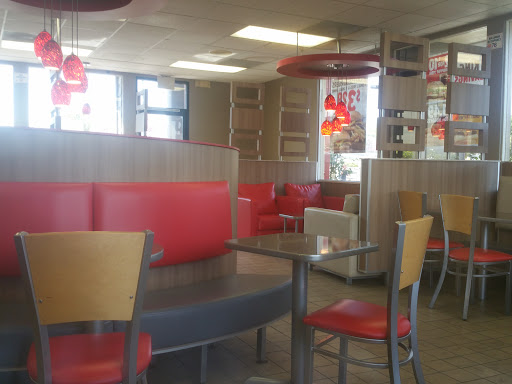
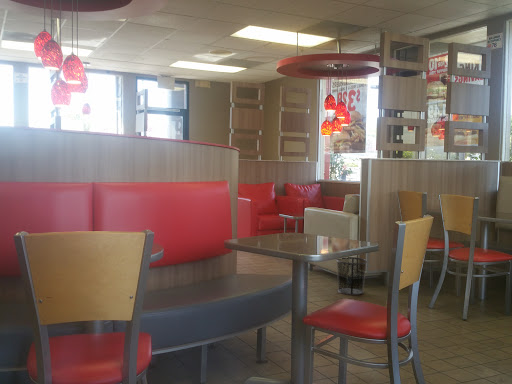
+ waste bin [335,256,368,296]
